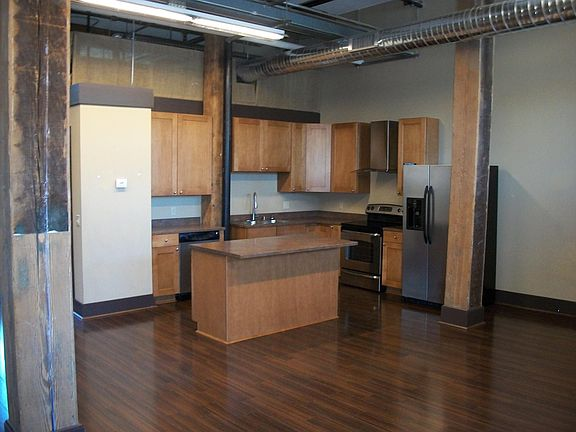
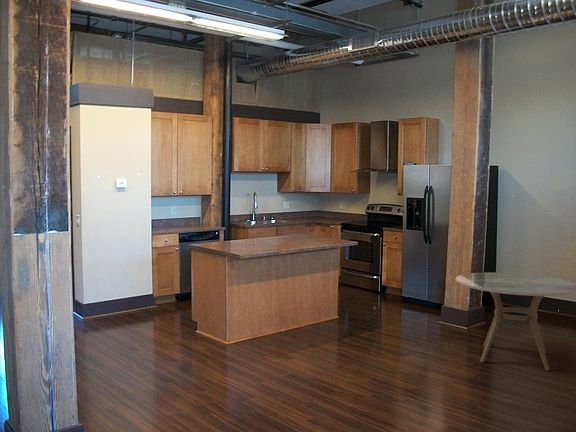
+ dining table [455,272,576,371]
